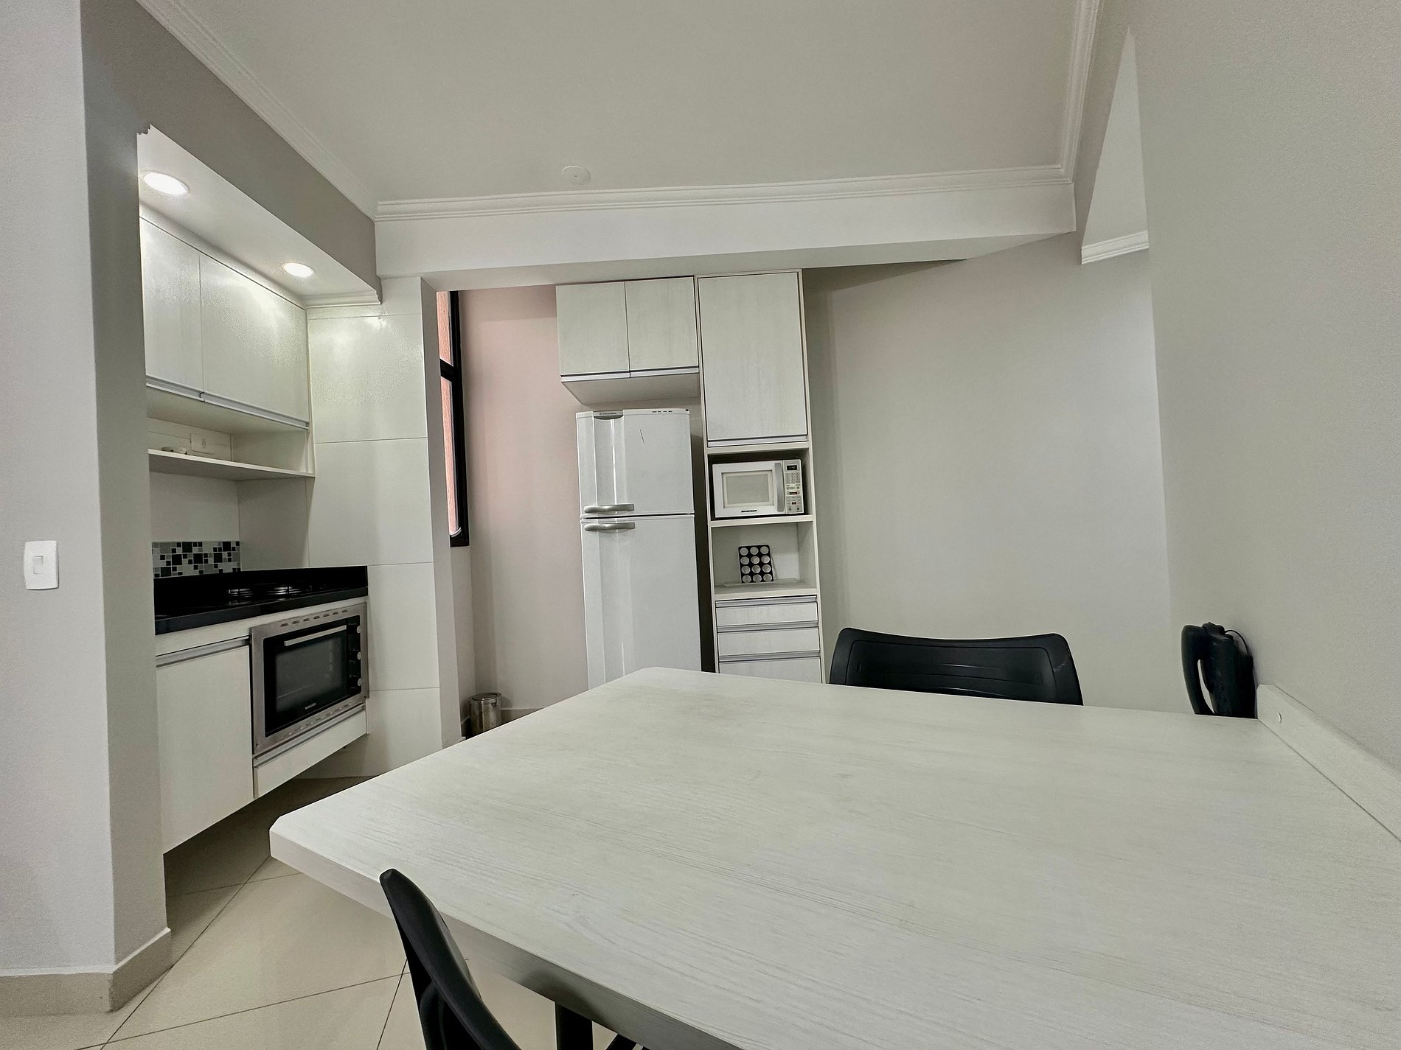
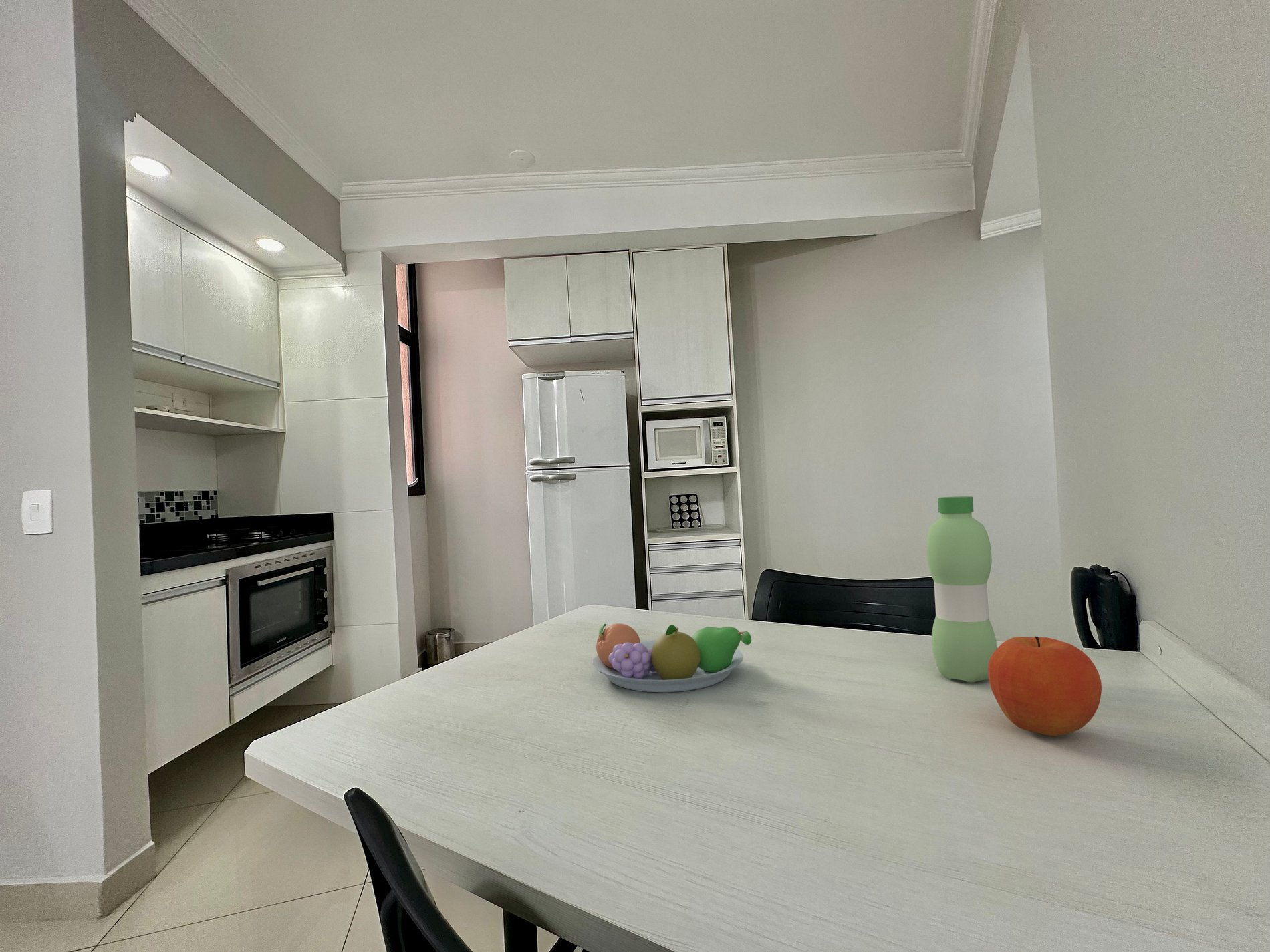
+ water bottle [926,496,997,683]
+ fruit [988,636,1102,737]
+ fruit bowl [592,623,752,693]
